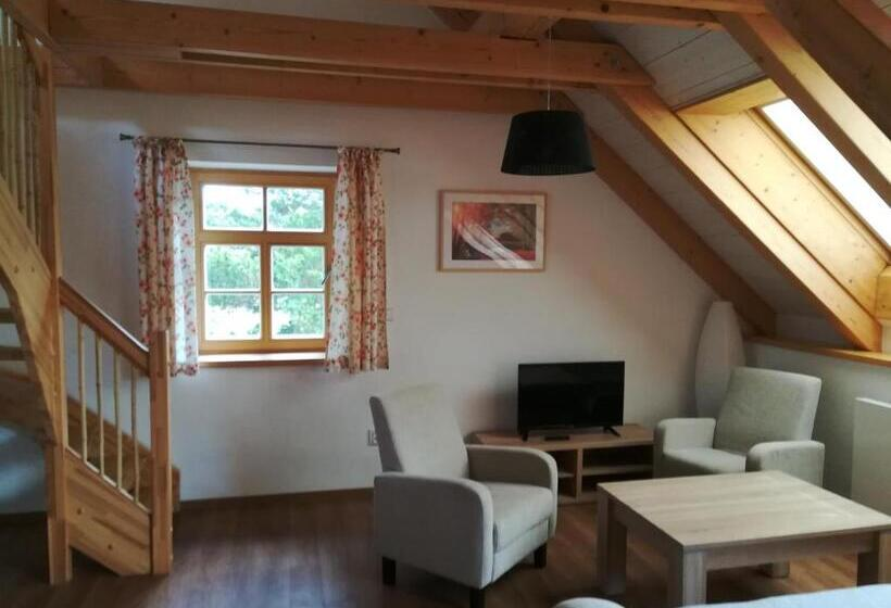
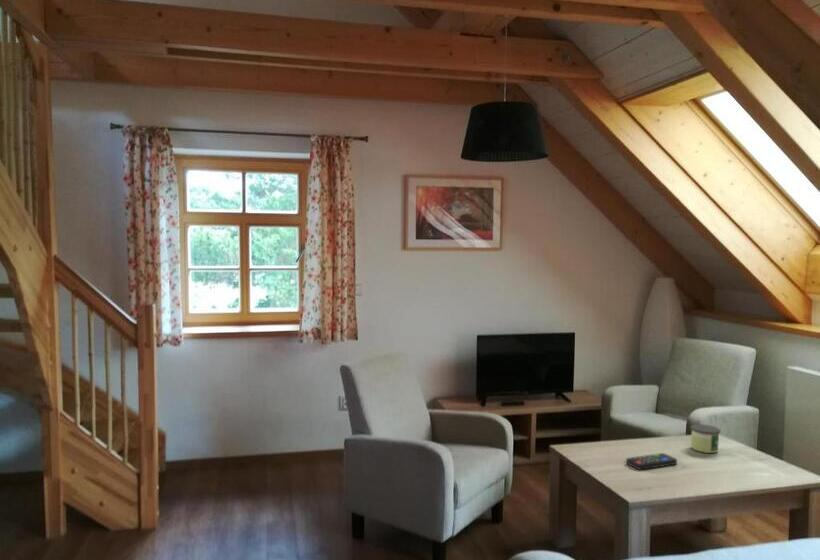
+ remote control [625,452,678,471]
+ candle [690,423,721,454]
